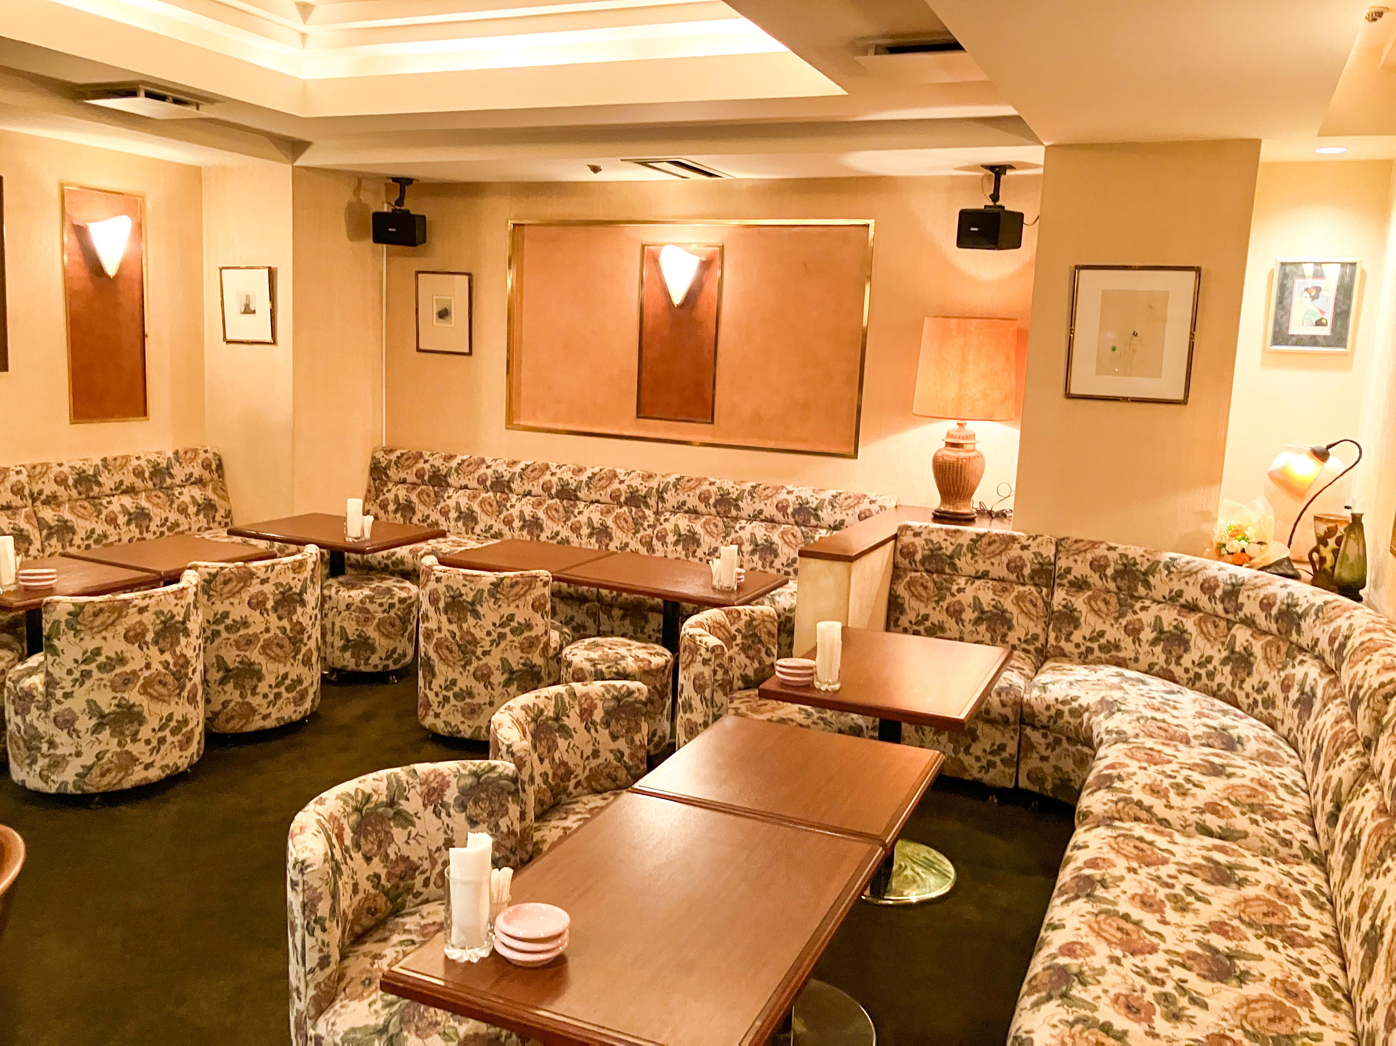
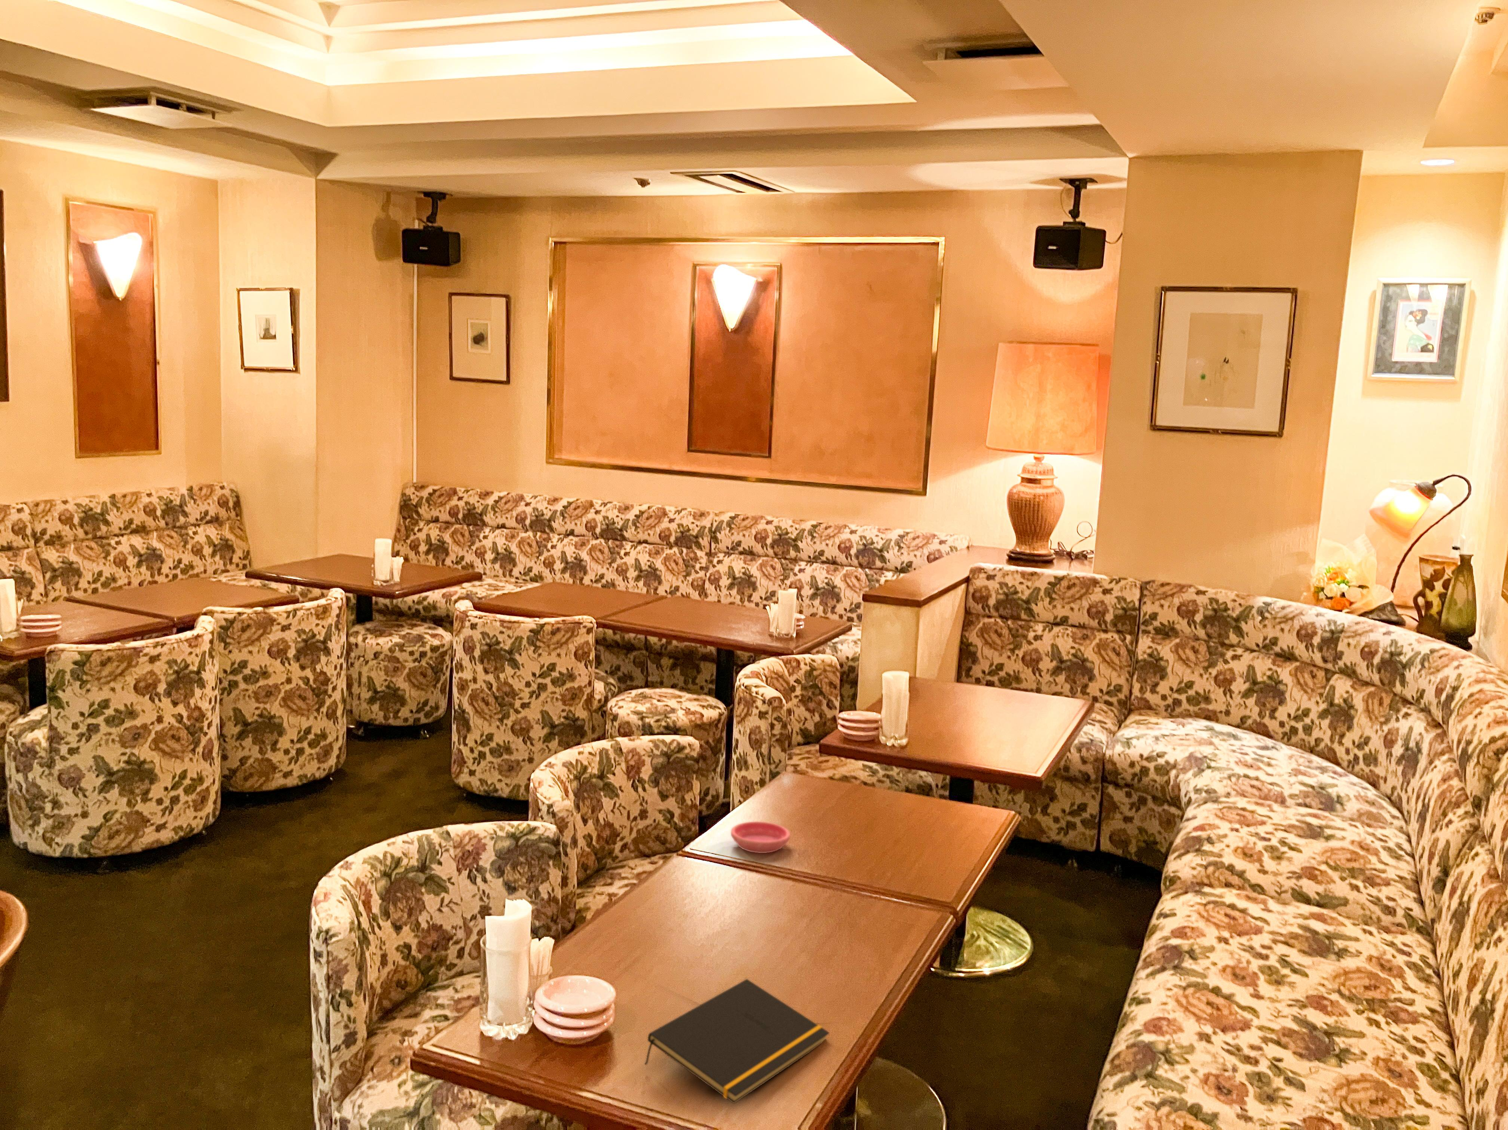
+ notepad [645,979,830,1104]
+ saucer [730,821,791,853]
